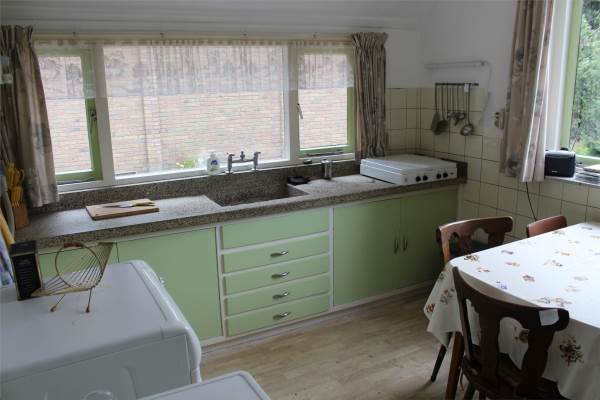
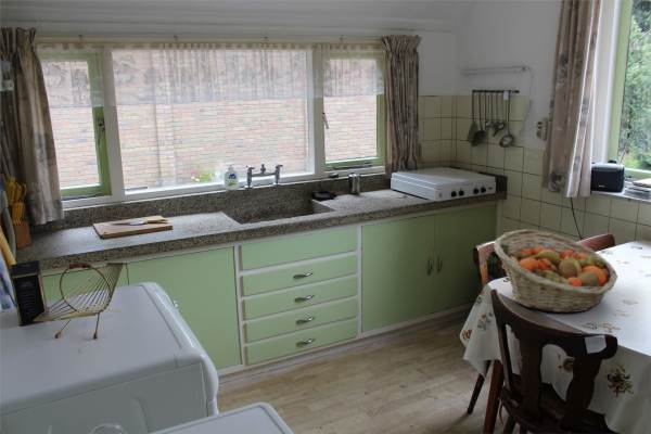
+ fruit basket [493,229,618,314]
